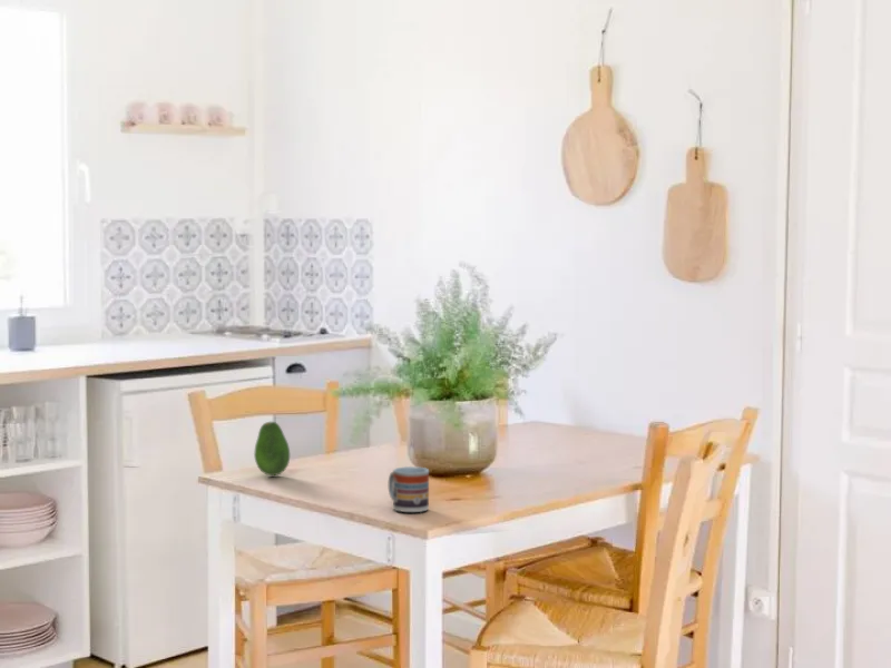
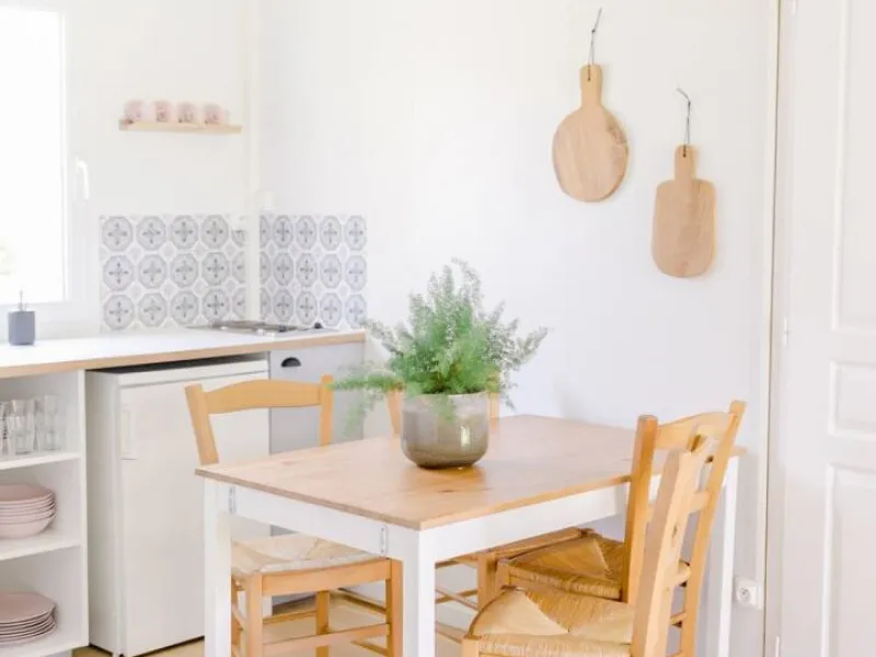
- cup [388,465,430,513]
- fruit [253,421,291,477]
